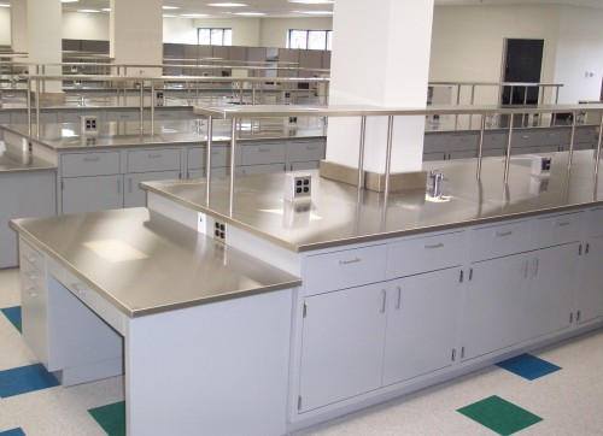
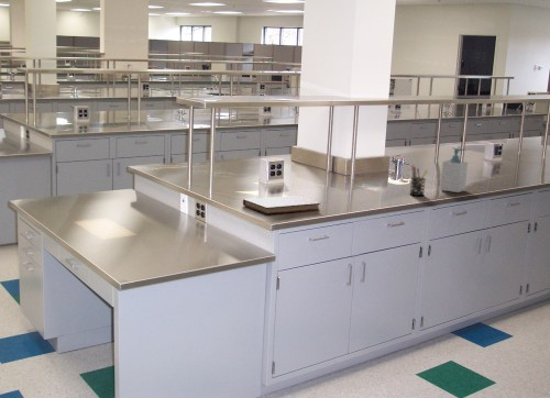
+ diary [242,195,321,215]
+ pen holder [409,164,429,197]
+ soap bottle [439,146,469,194]
